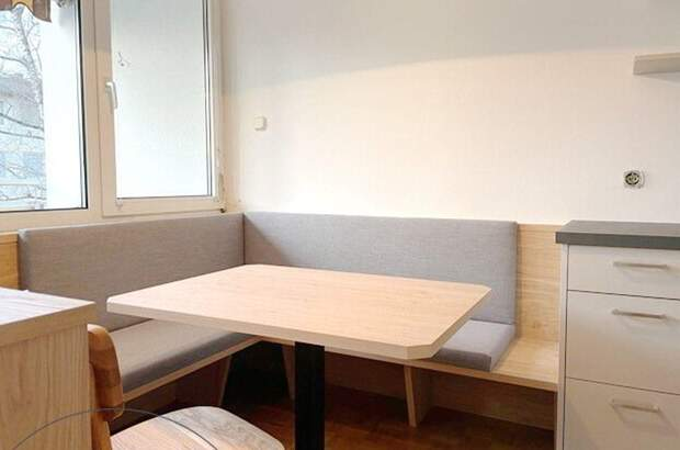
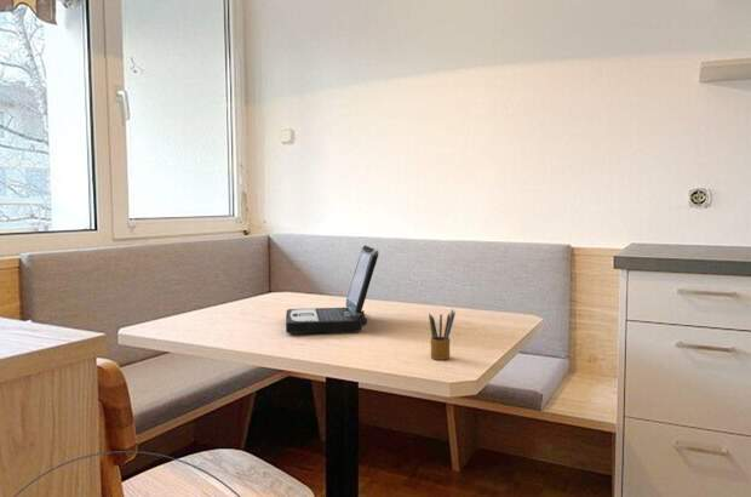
+ laptop [285,245,379,333]
+ pencil box [428,309,457,361]
